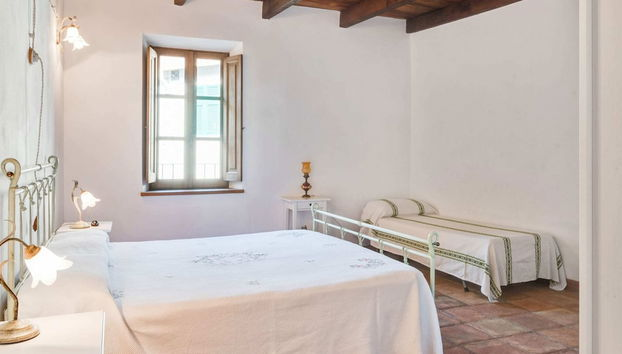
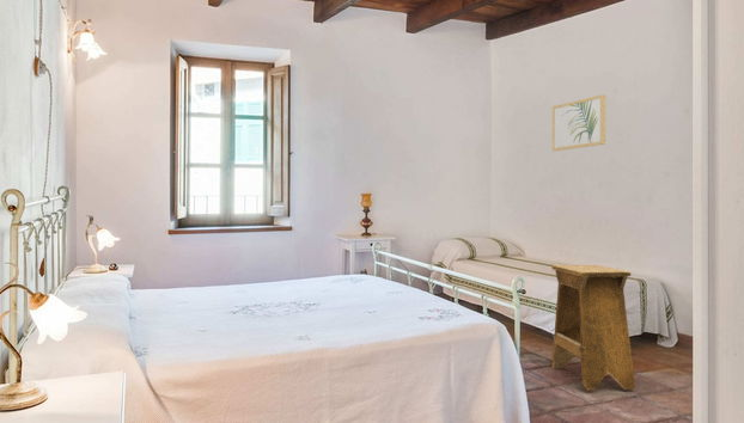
+ stool [551,264,635,392]
+ wall art [551,93,606,152]
